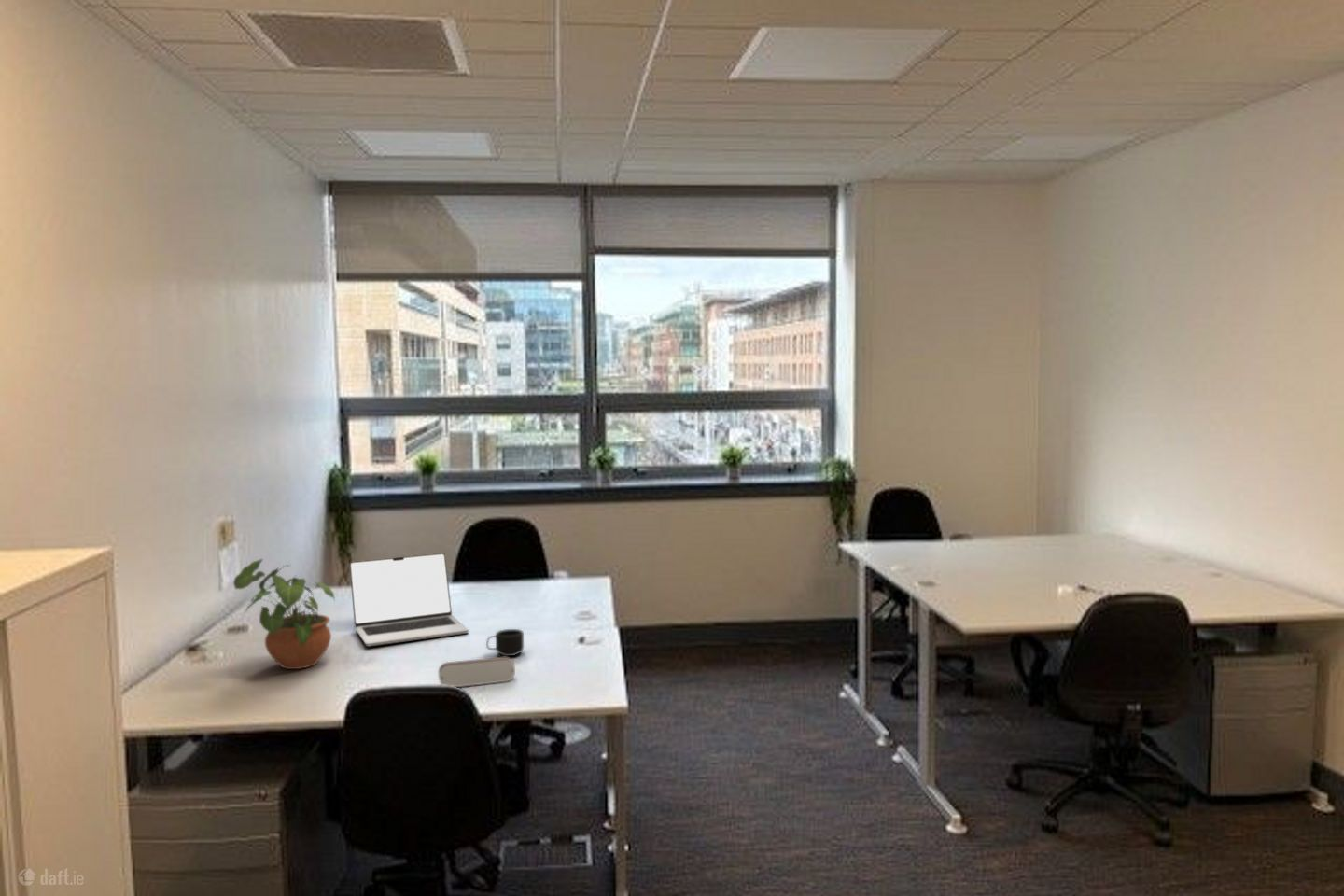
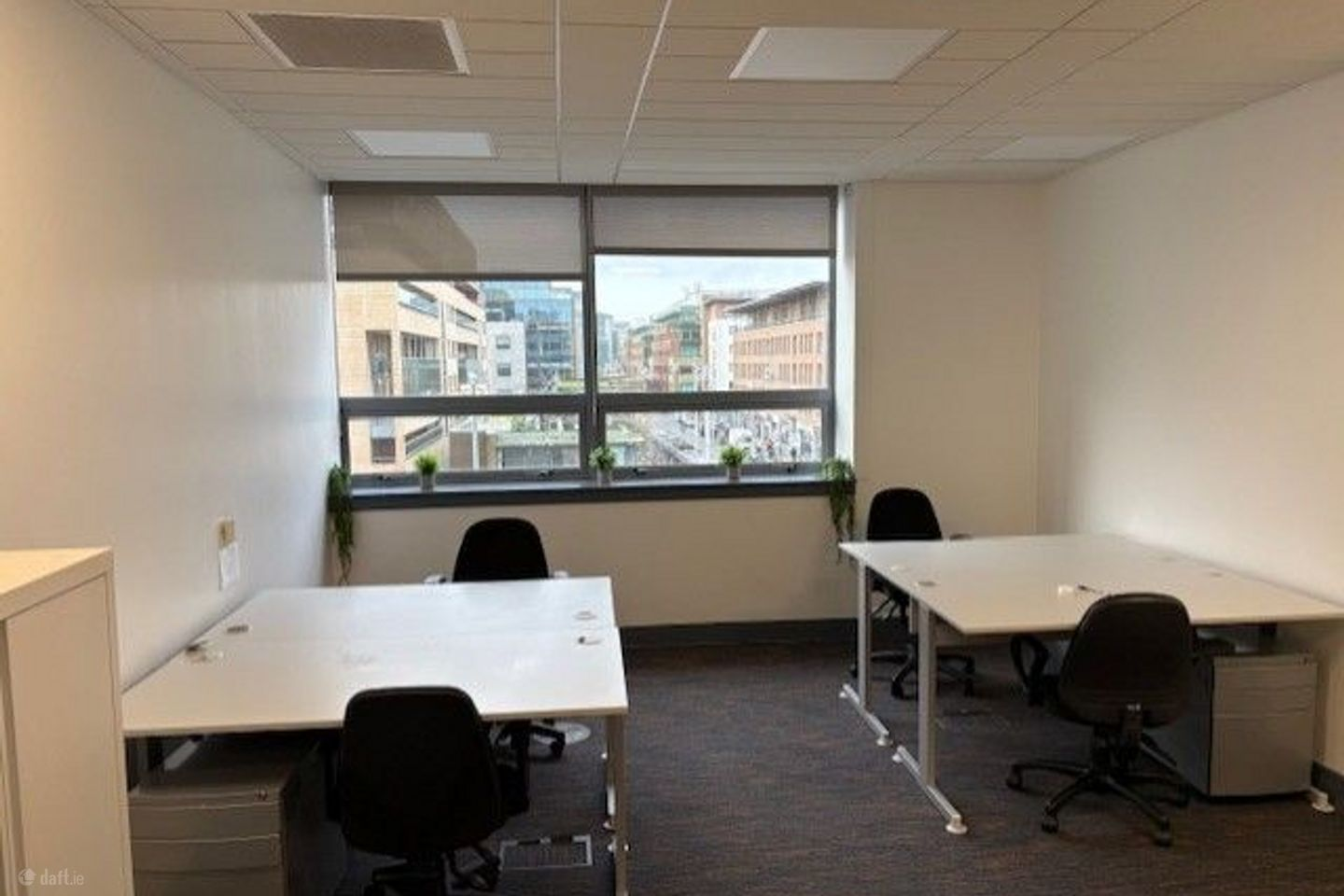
- laptop [348,553,469,648]
- mug [485,628,525,657]
- pencil case [438,656,516,688]
- potted plant [232,558,336,670]
